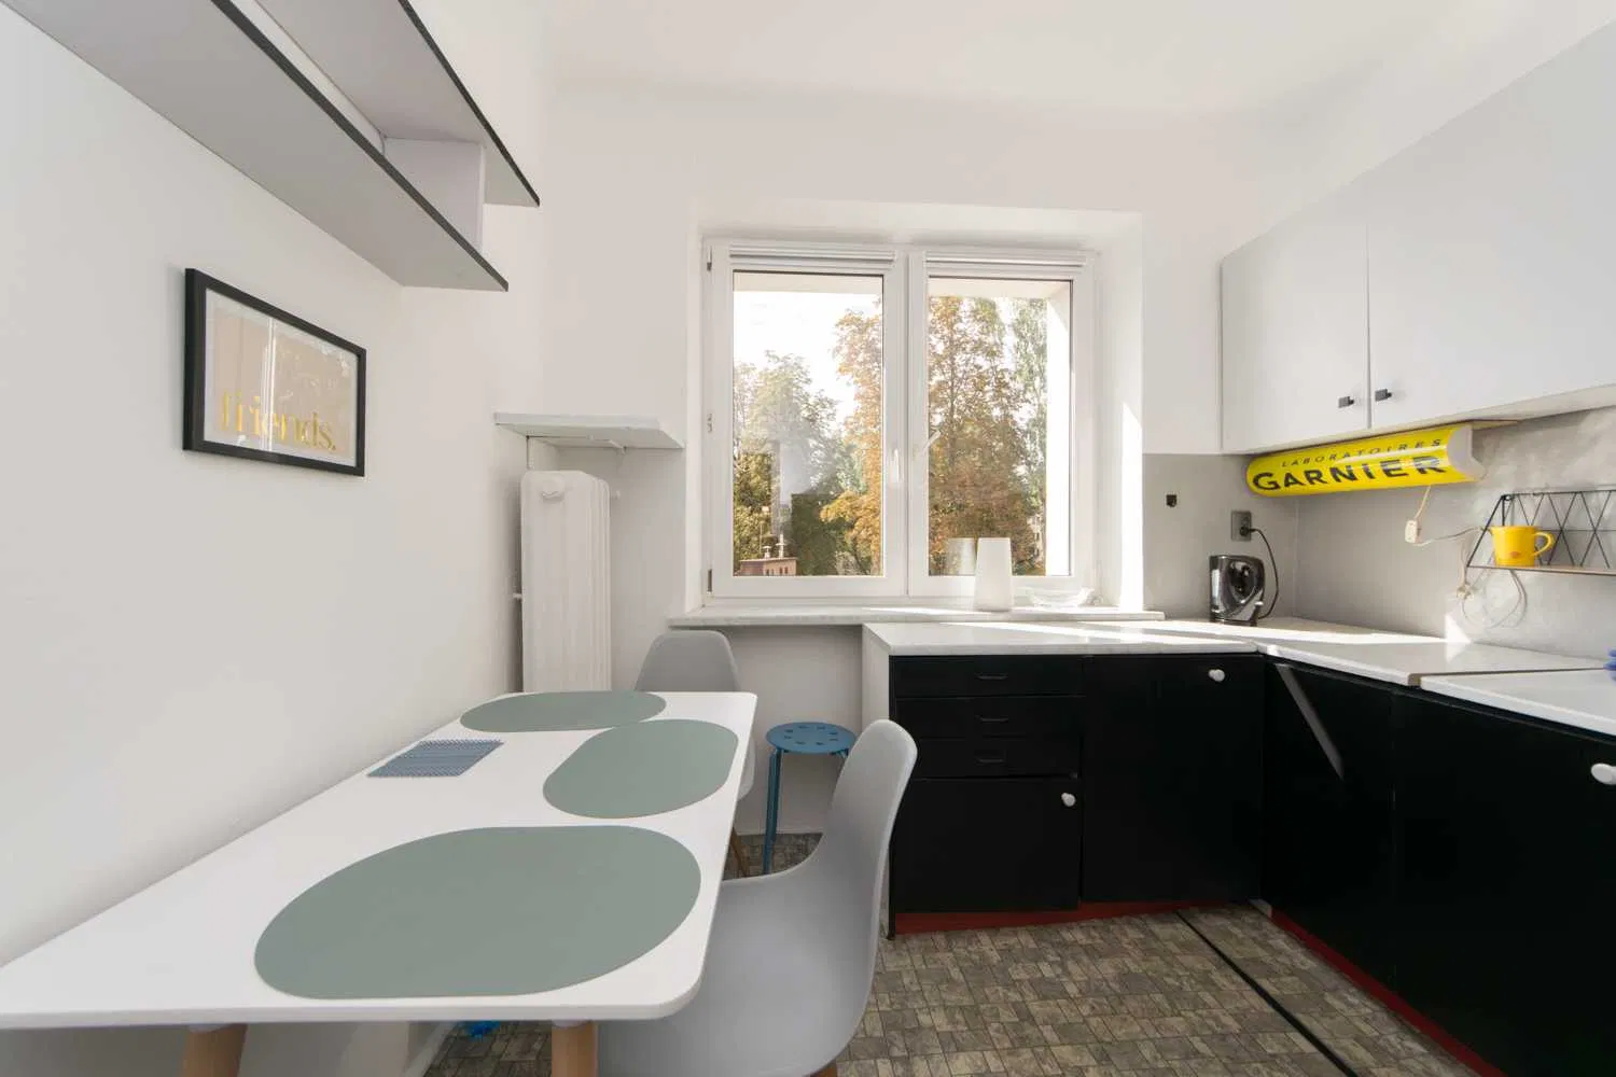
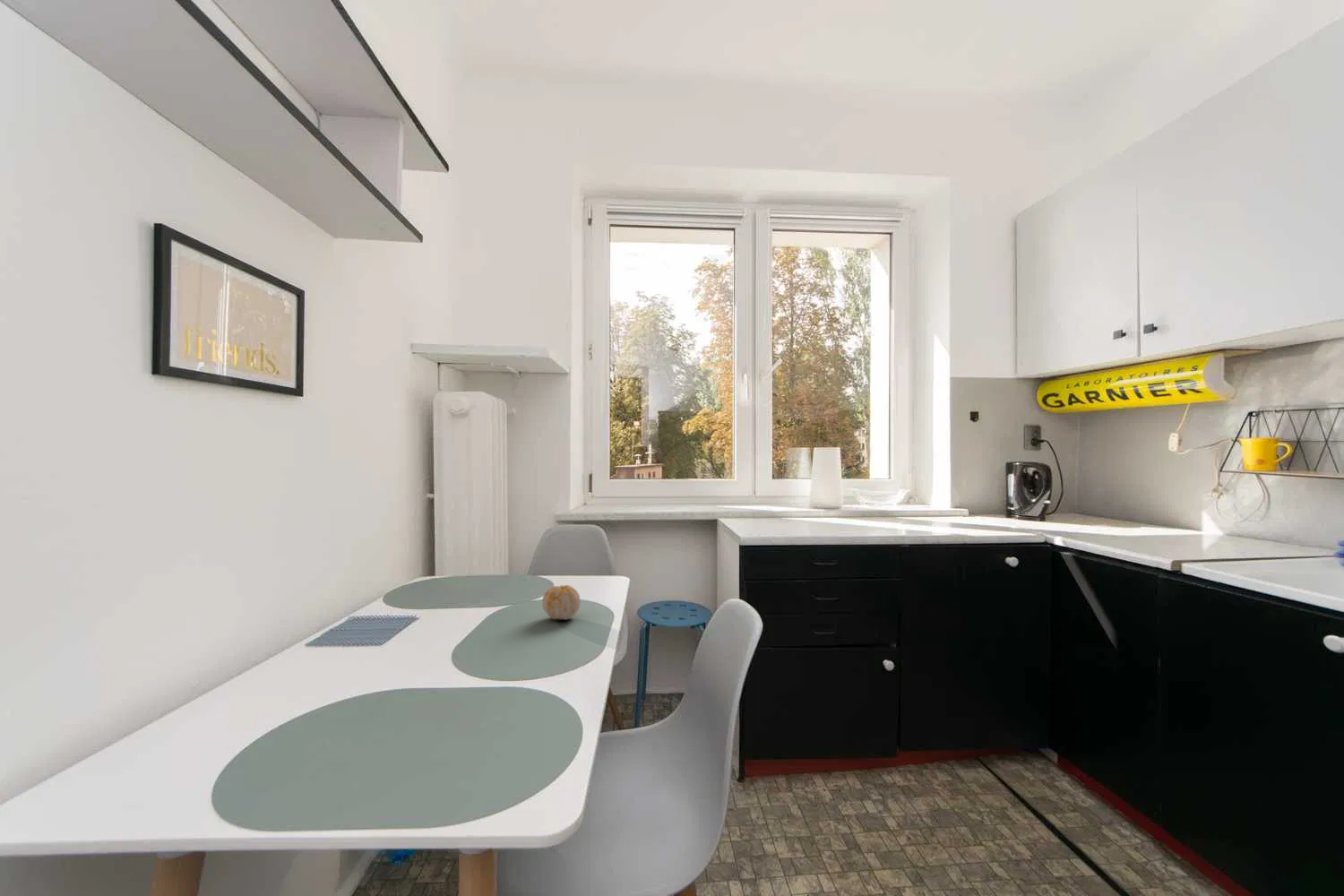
+ fruit [541,584,582,621]
